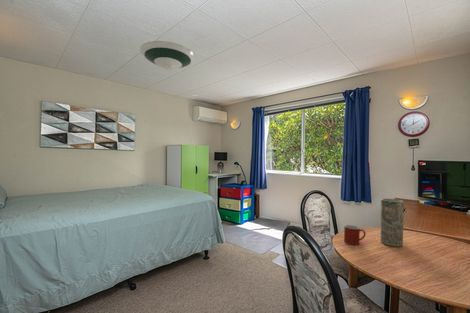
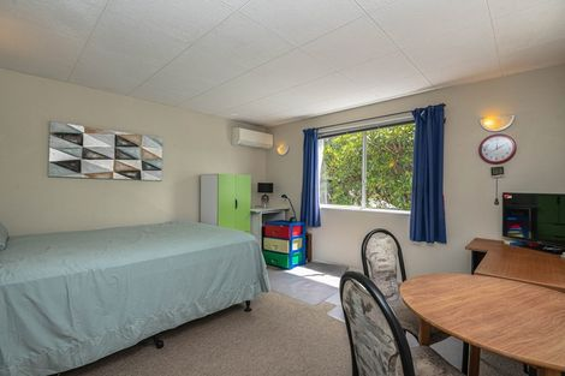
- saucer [139,40,196,70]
- vase [380,198,405,248]
- mug [343,224,367,246]
